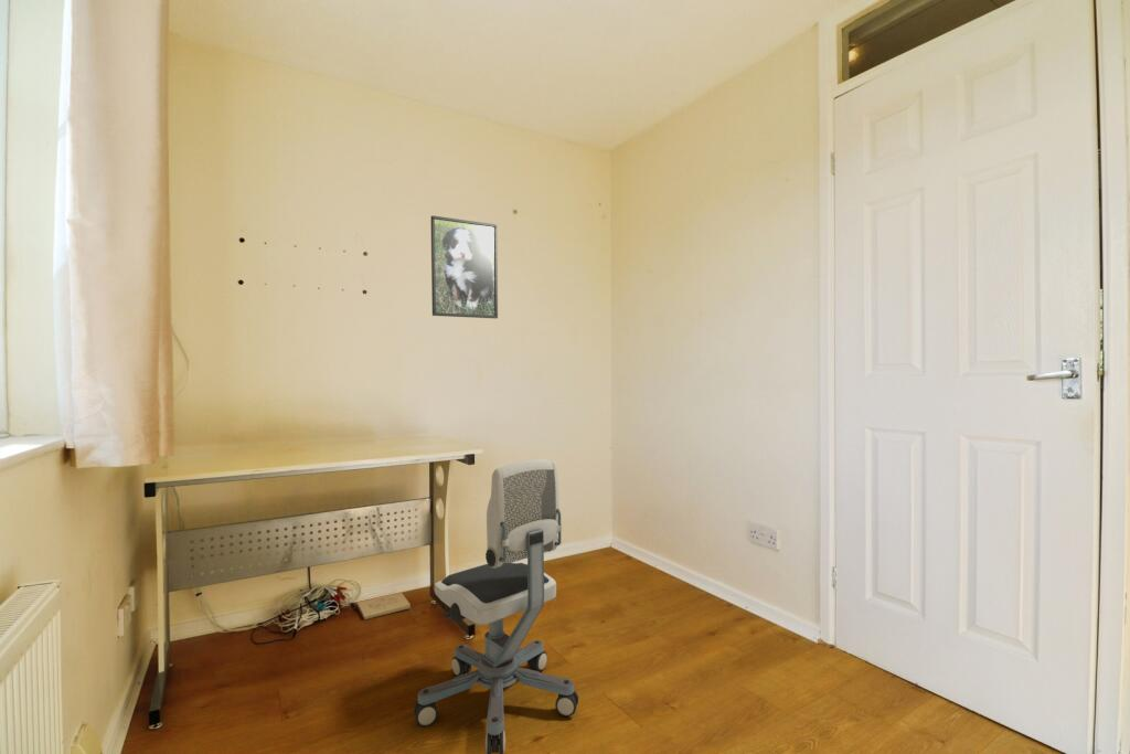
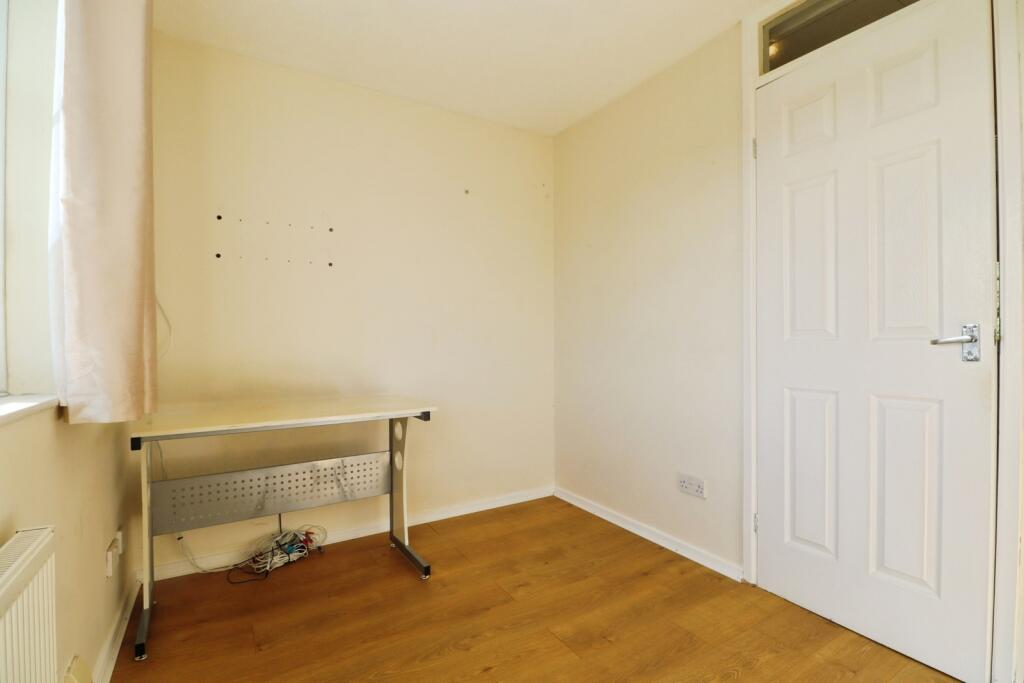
- office chair [413,458,579,754]
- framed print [429,214,499,319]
- box [355,591,412,620]
